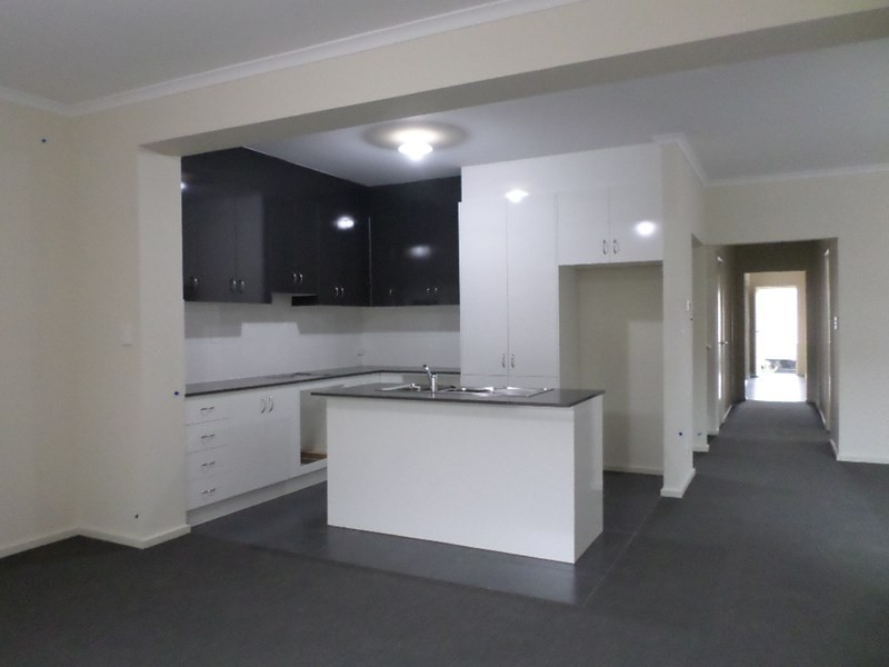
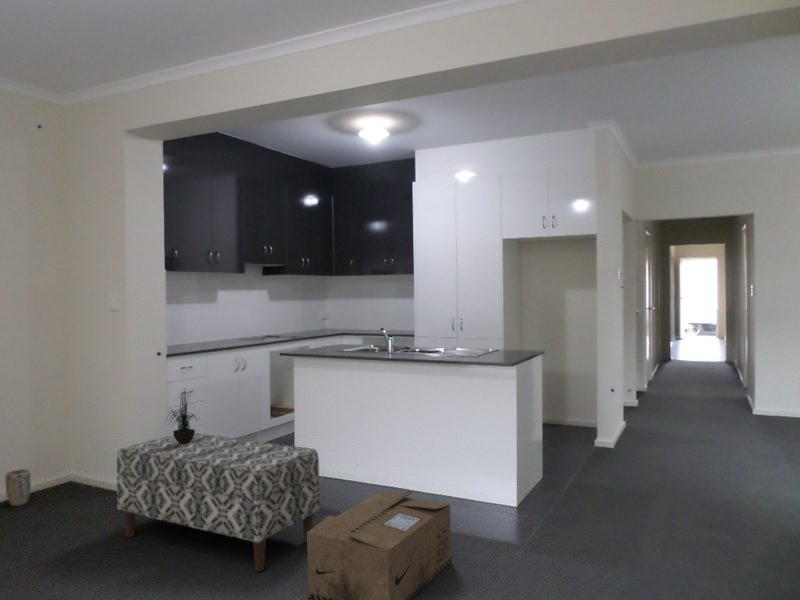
+ bench [116,432,320,573]
+ plant pot [4,468,32,507]
+ potted plant [165,389,198,445]
+ cardboard box [306,490,452,600]
